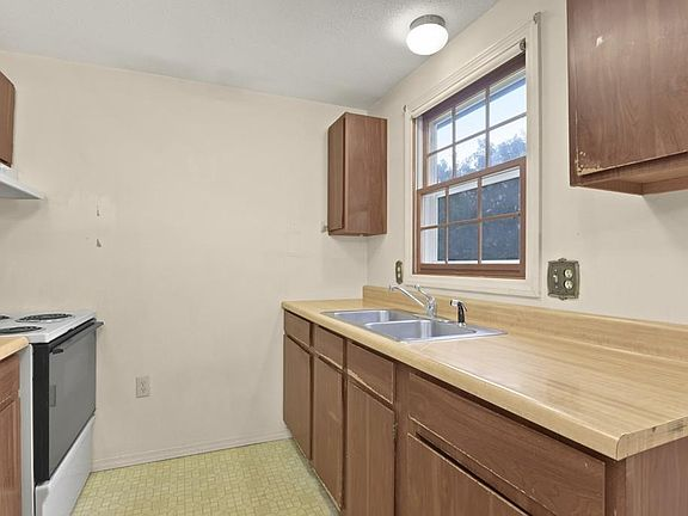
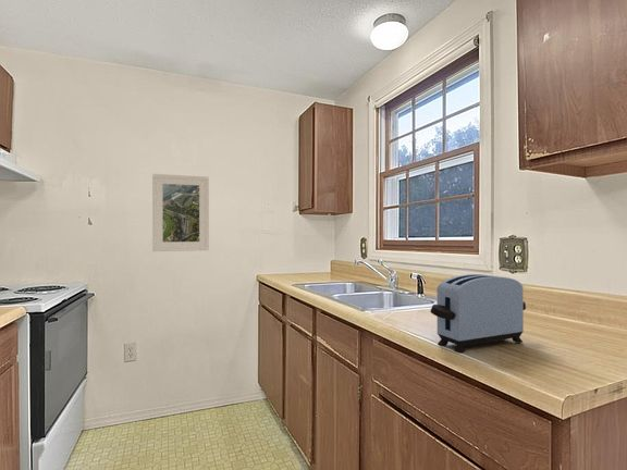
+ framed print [151,173,210,252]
+ toaster [429,273,527,354]
